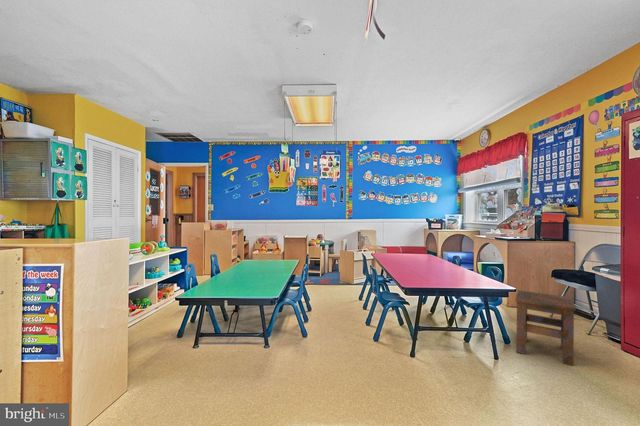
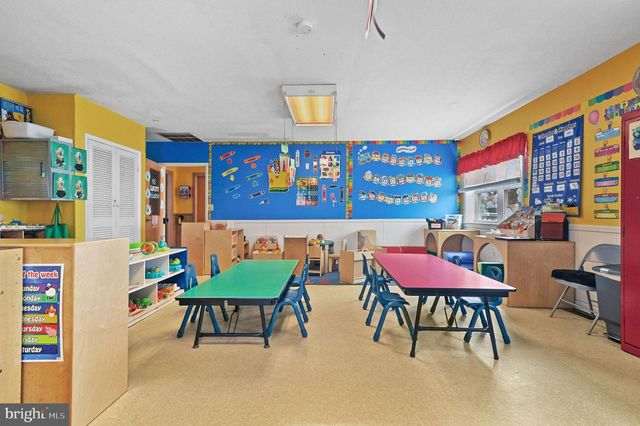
- side table [514,289,577,367]
